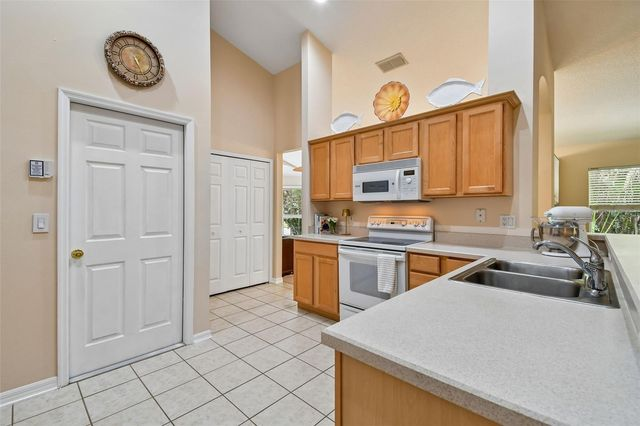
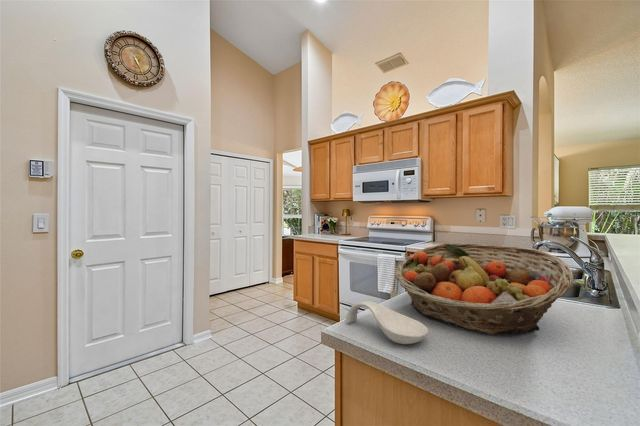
+ fruit basket [394,242,574,336]
+ spoon rest [345,300,429,345]
